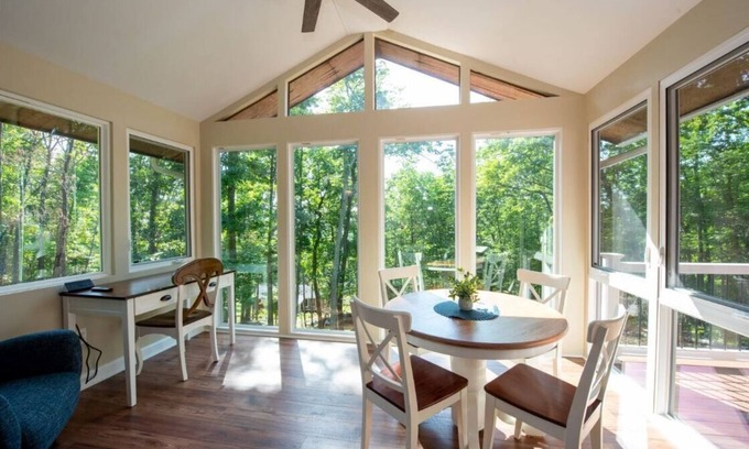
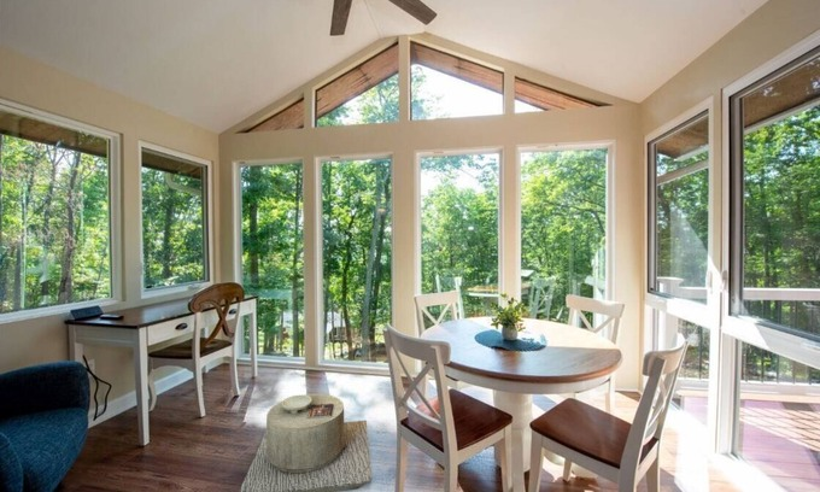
+ side table [238,393,373,492]
